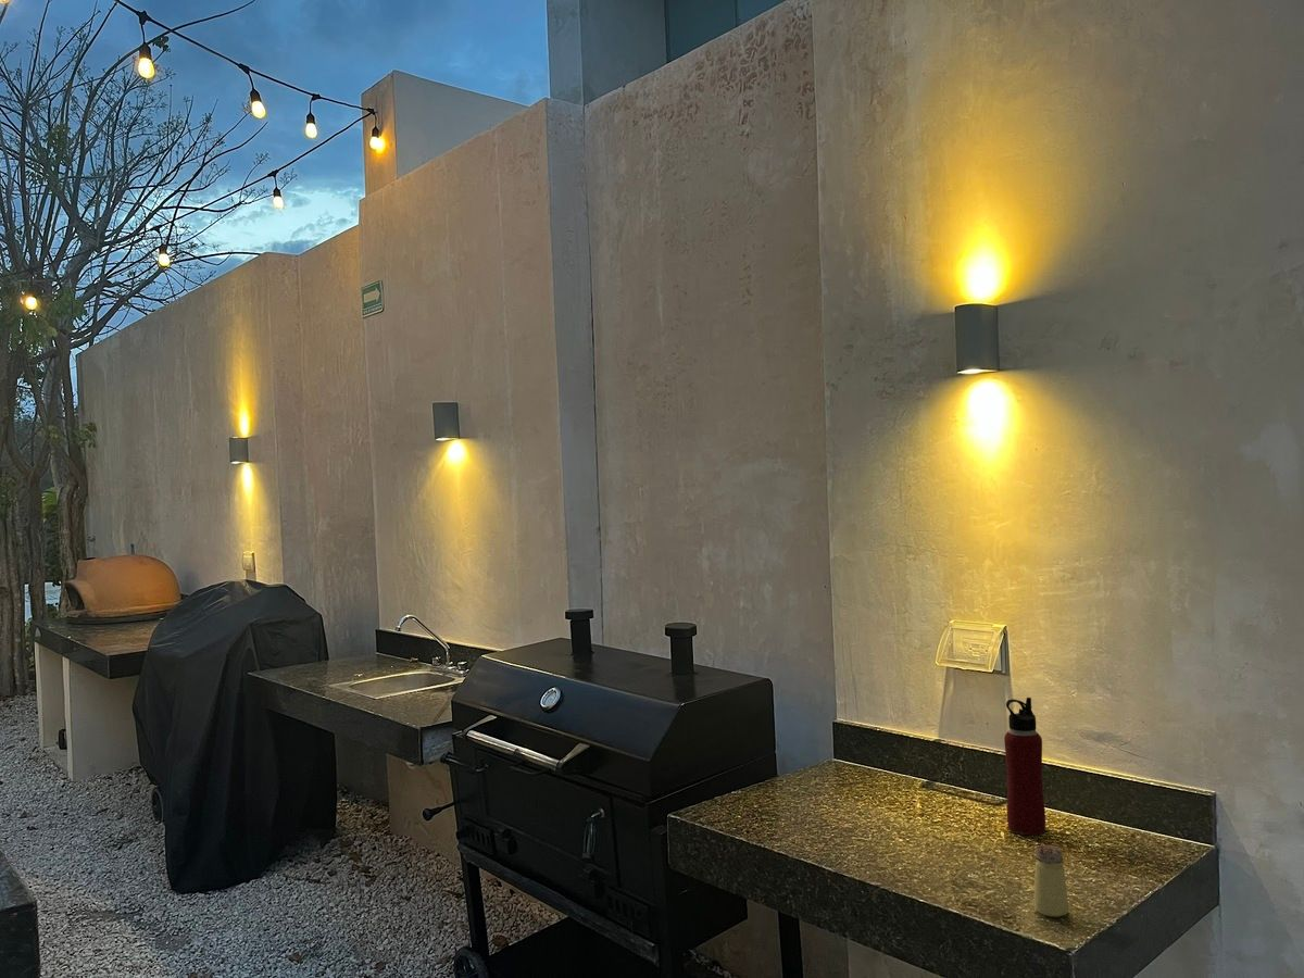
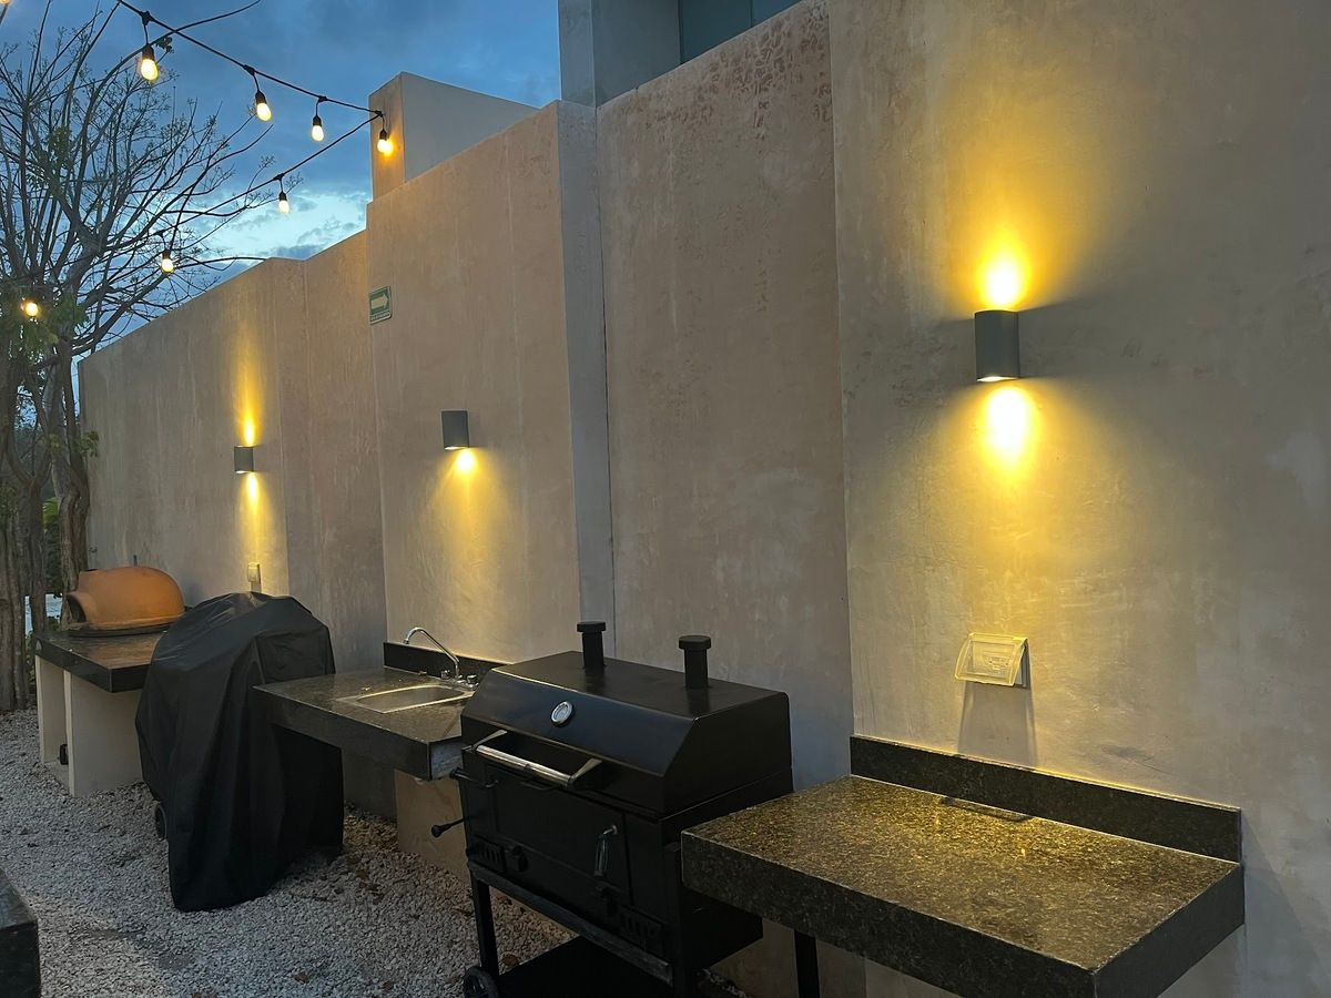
- water bottle [1003,697,1046,836]
- saltshaker [1032,844,1070,918]
